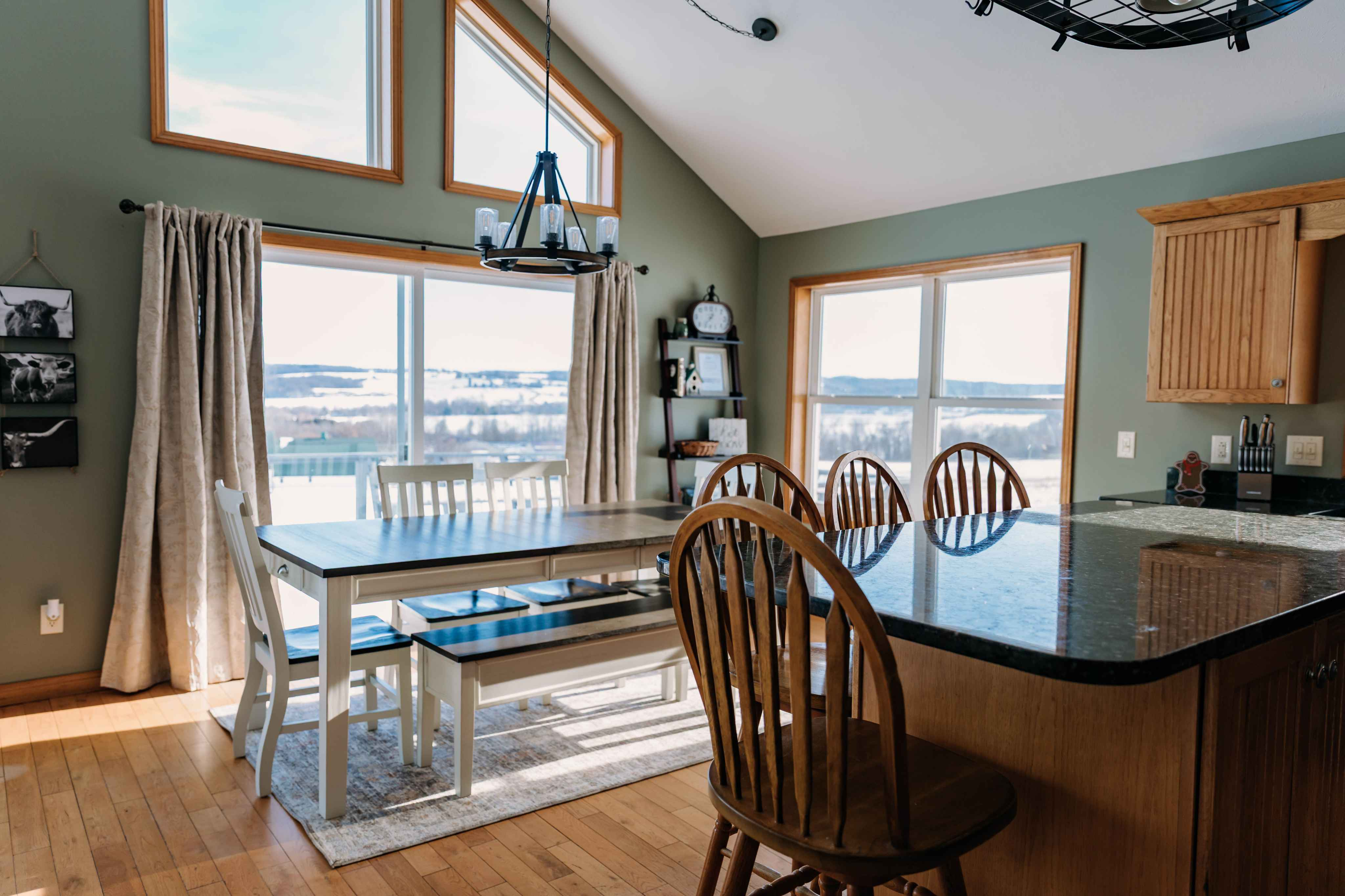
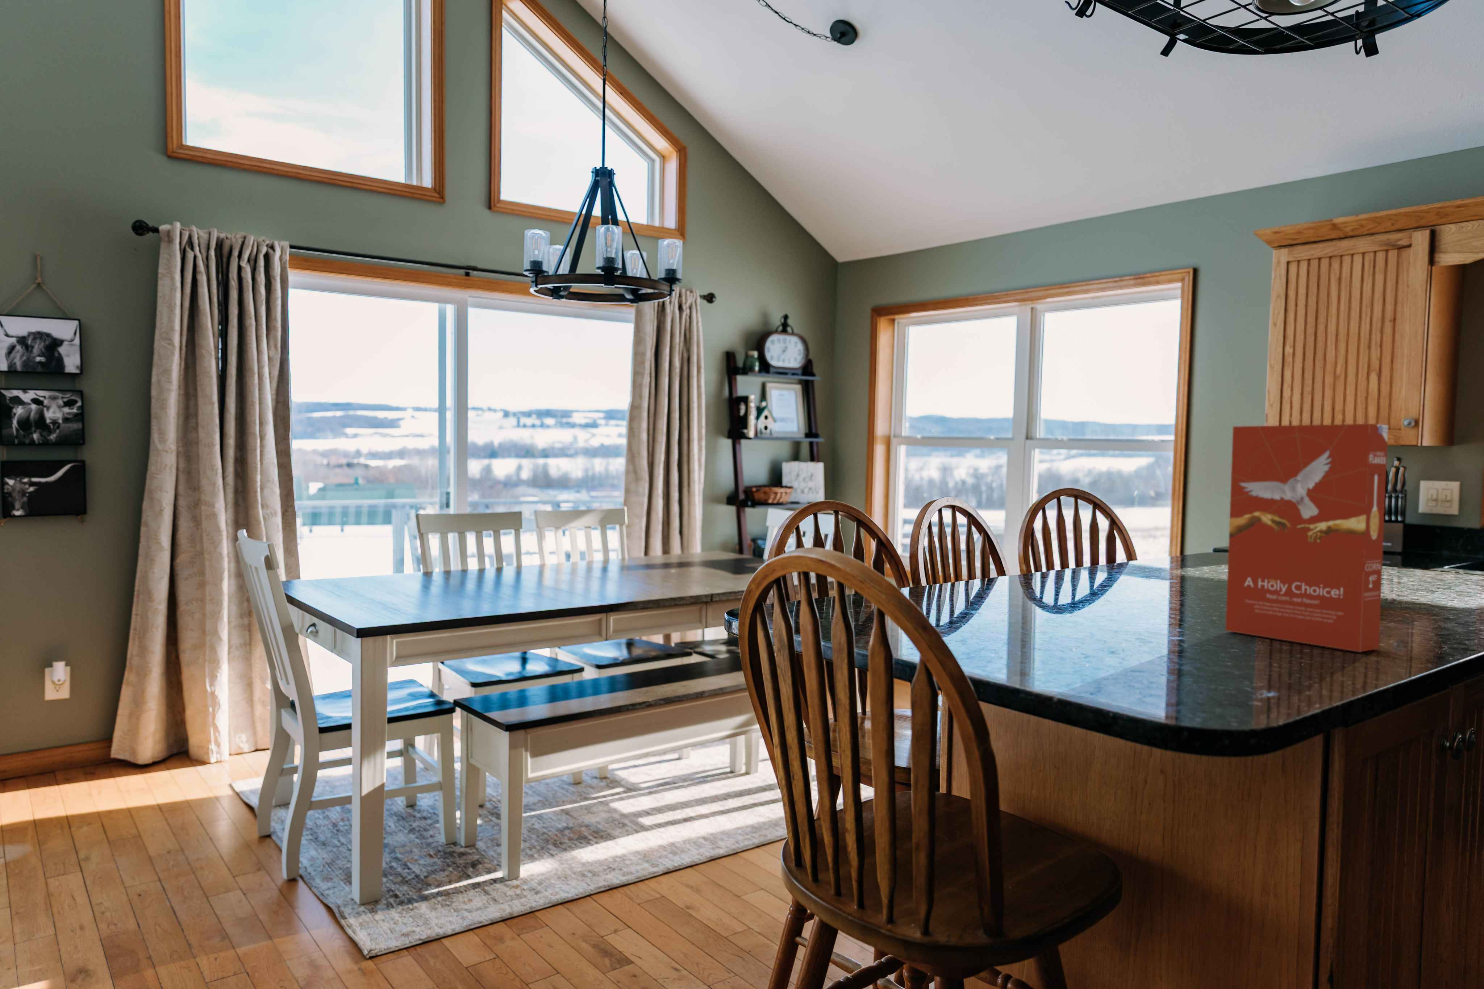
+ cereal box [1226,424,1388,652]
